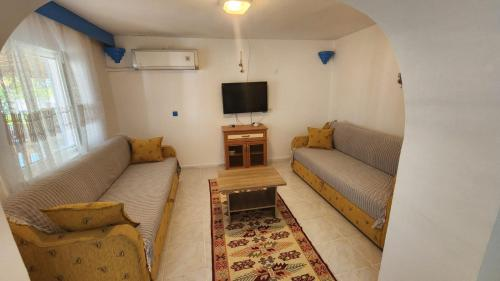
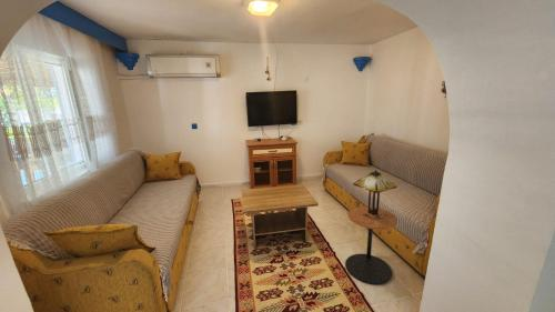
+ side table [344,205,398,285]
+ table lamp [352,170,398,220]
